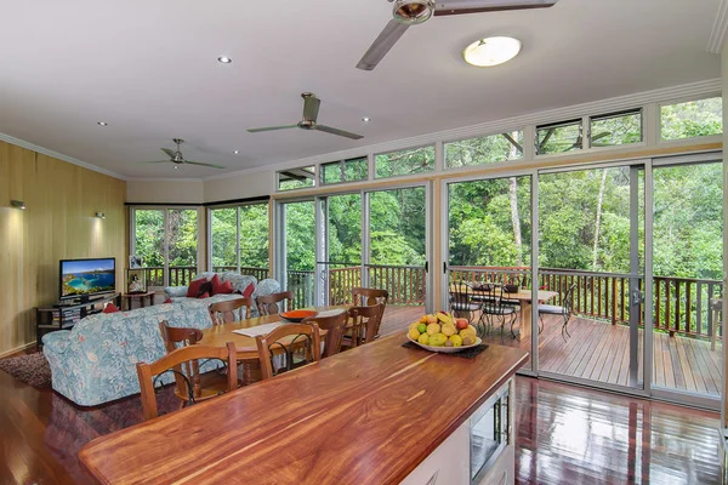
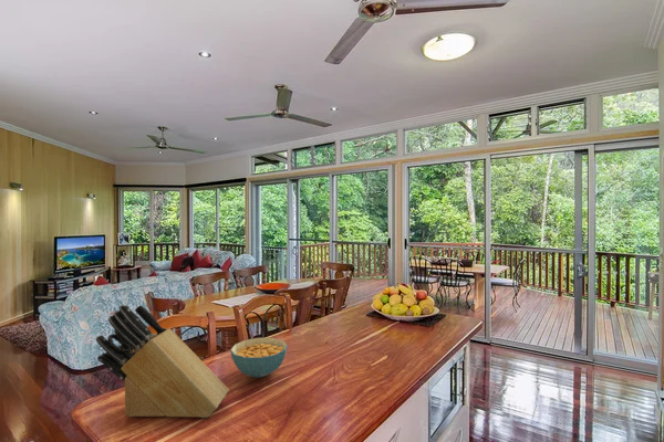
+ knife block [95,304,230,419]
+ cereal bowl [229,337,288,379]
